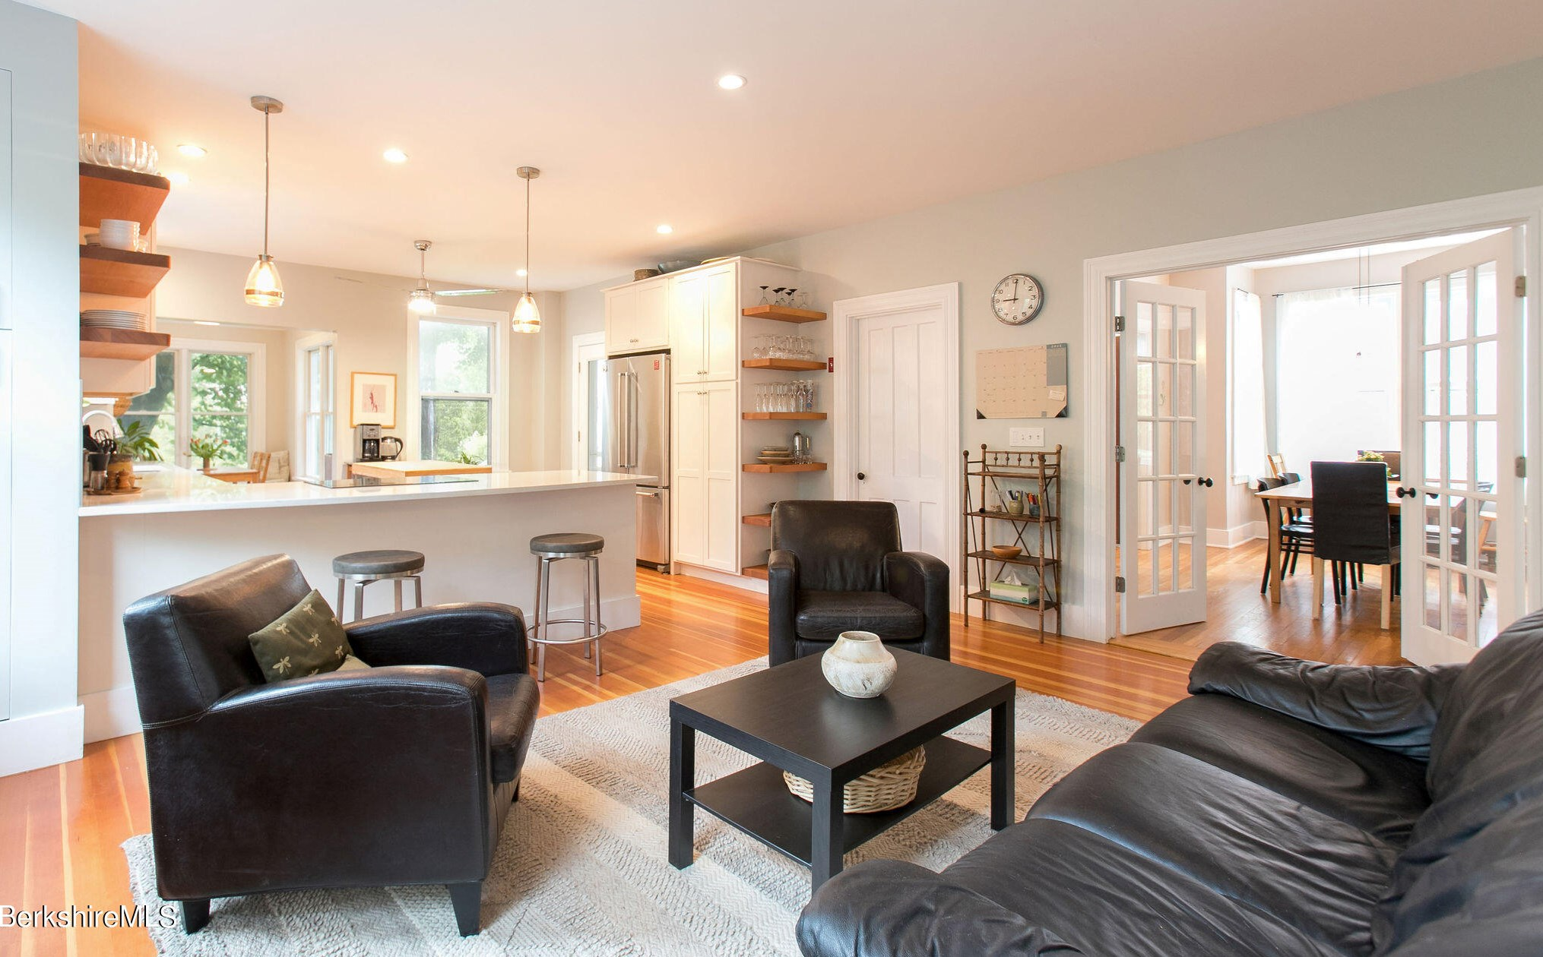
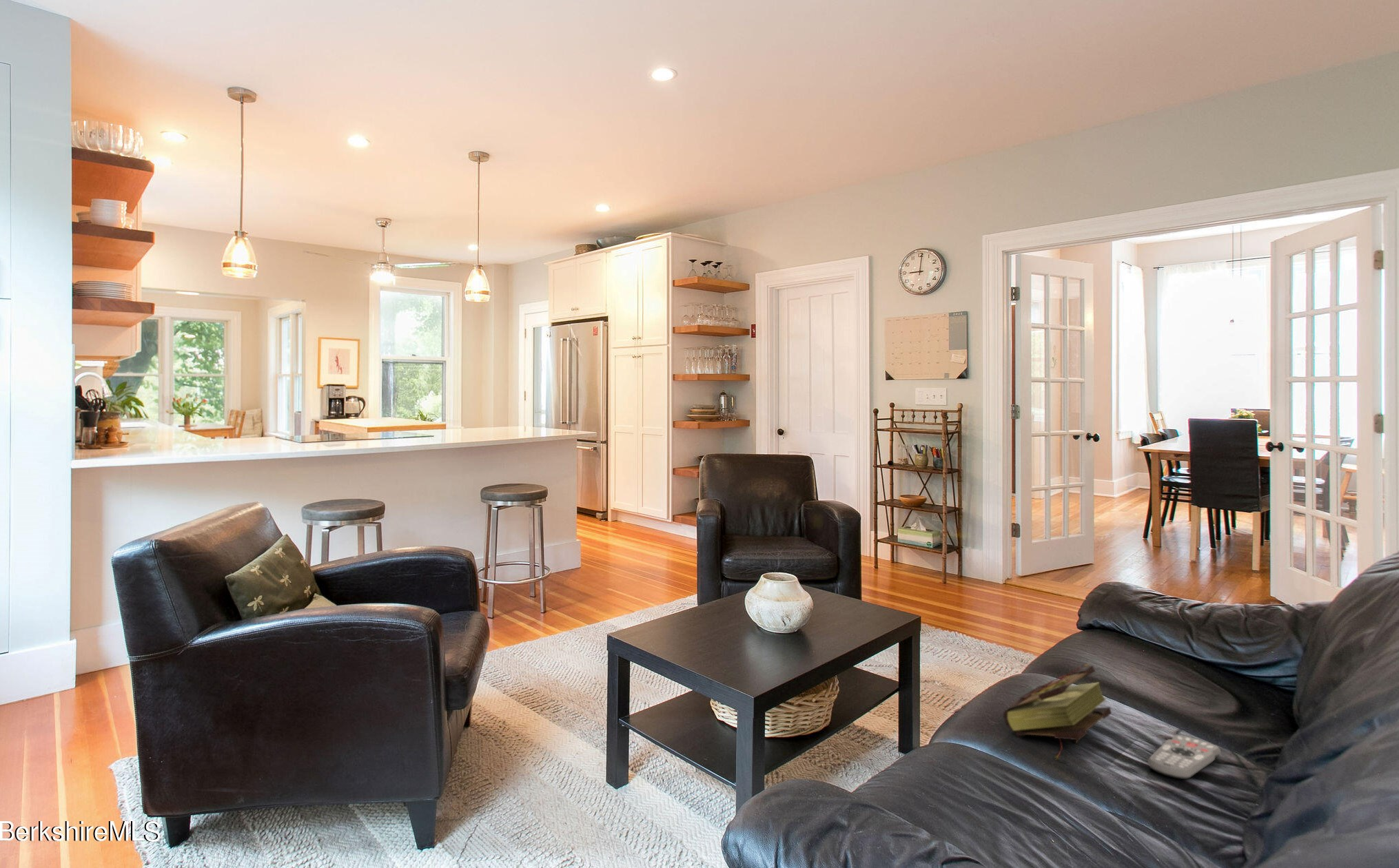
+ remote control [1147,734,1221,780]
+ book [1002,663,1112,760]
